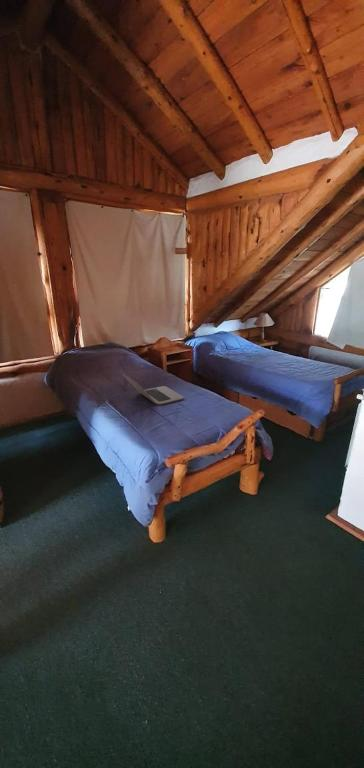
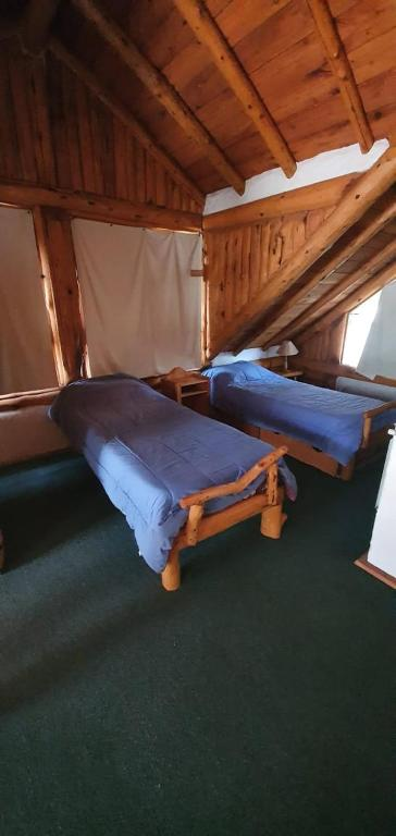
- laptop [122,373,184,406]
